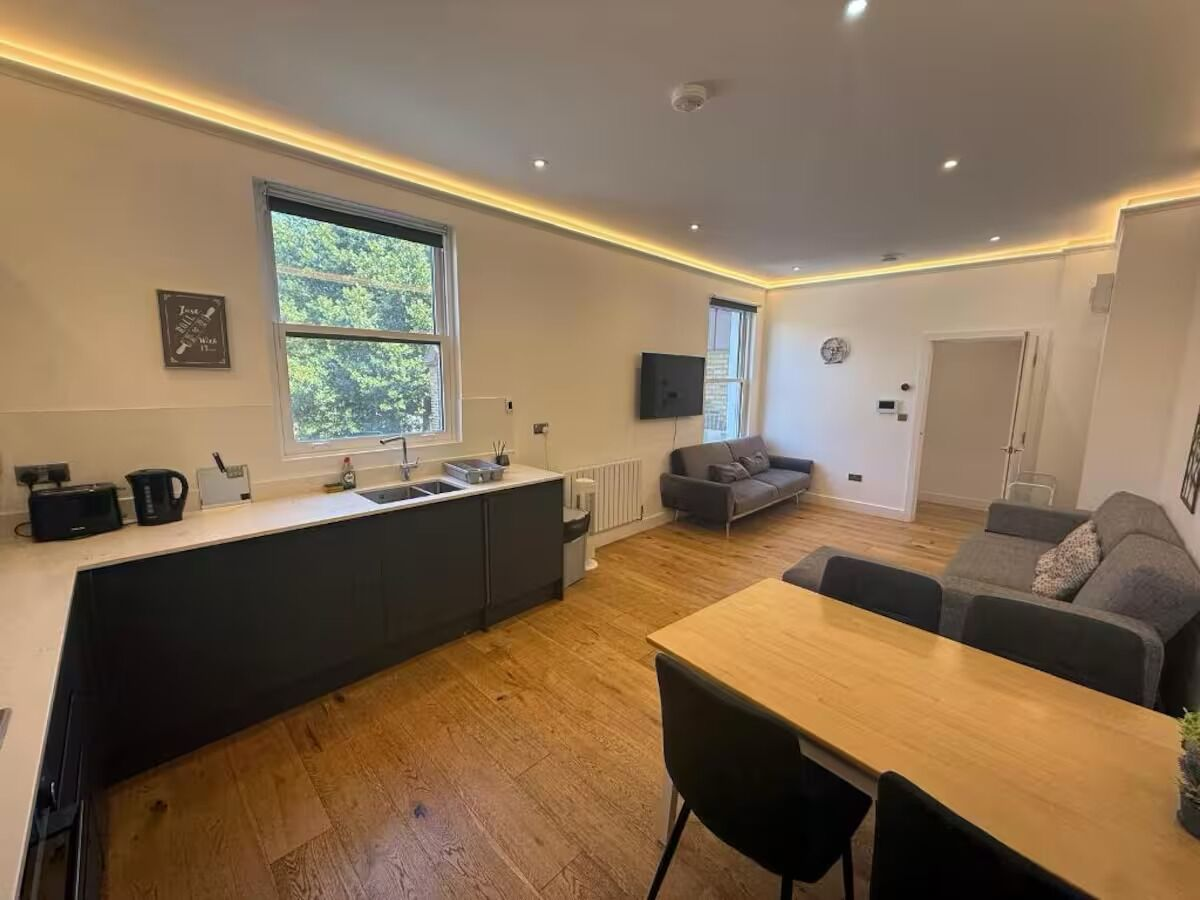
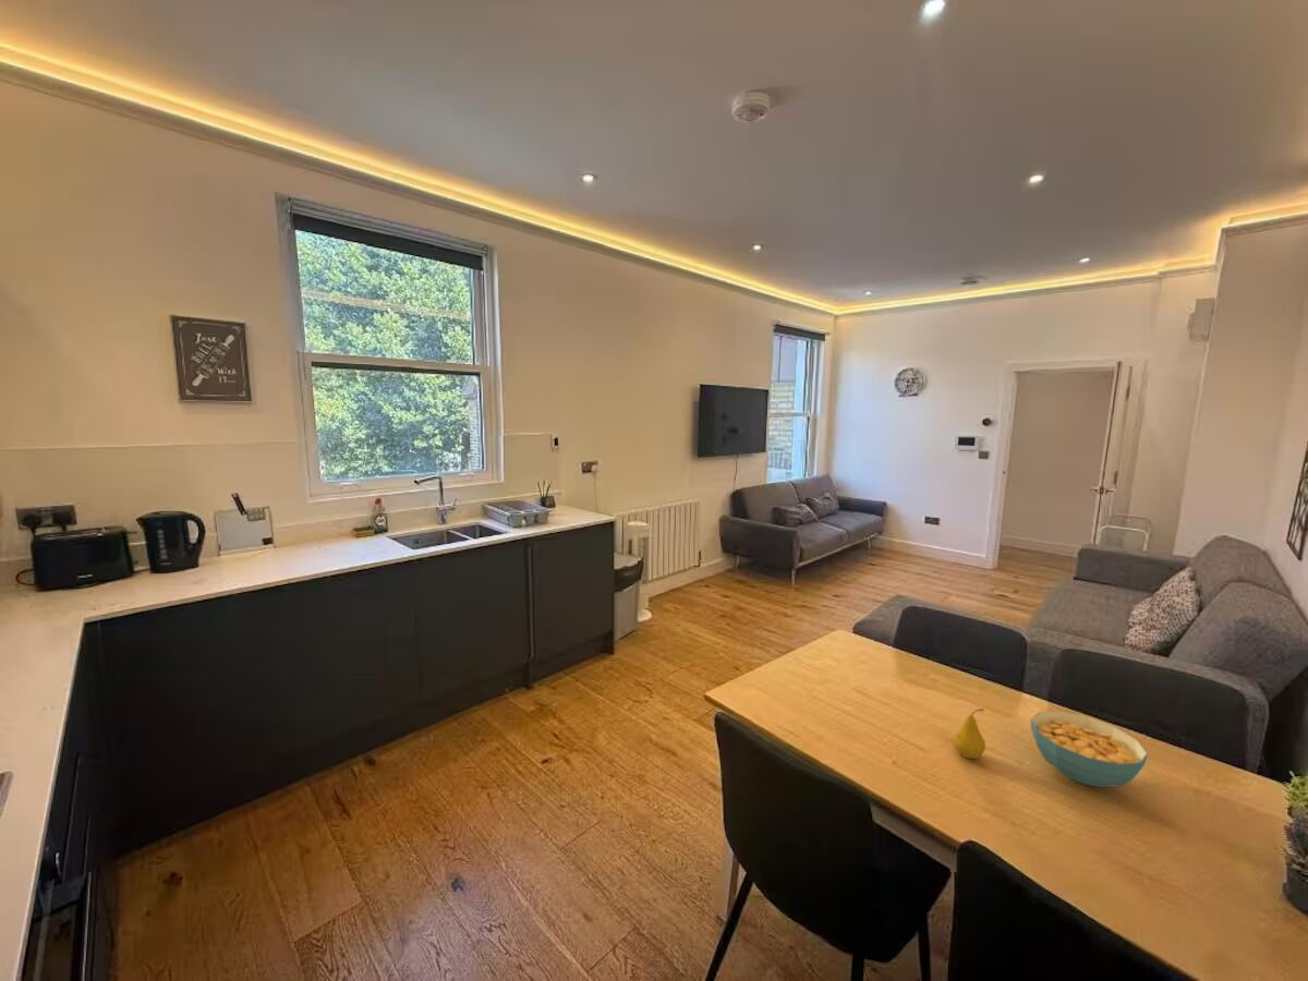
+ cereal bowl [1030,710,1150,788]
+ fruit [952,707,986,760]
